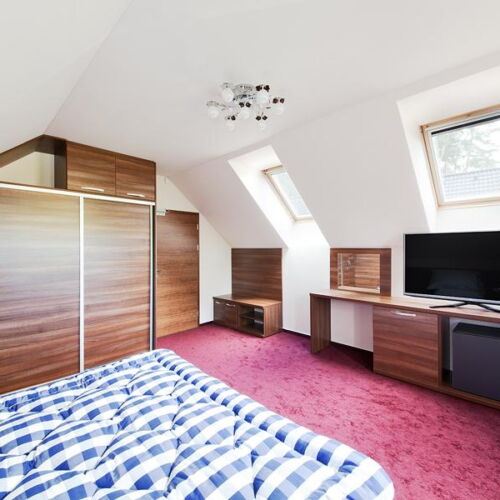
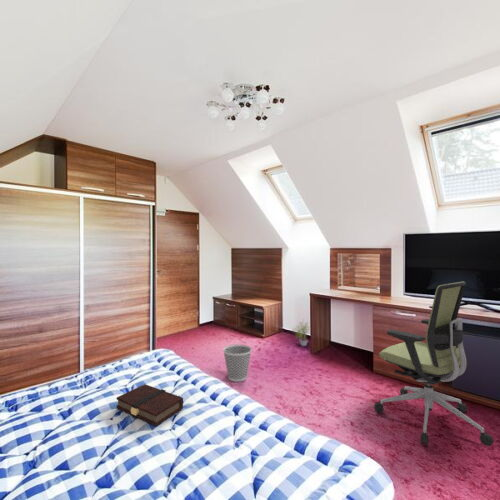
+ office chair [373,281,495,447]
+ wastebasket [222,344,253,383]
+ potted plant [291,319,311,347]
+ book [115,383,184,427]
